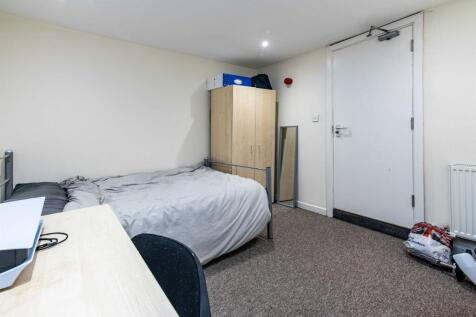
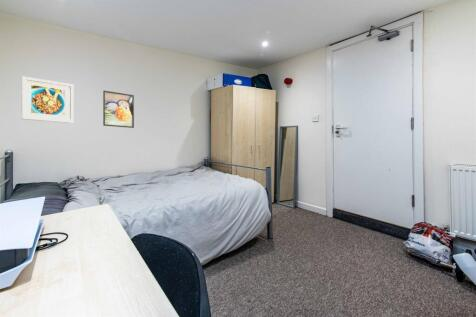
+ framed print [102,90,135,129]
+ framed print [21,75,75,124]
